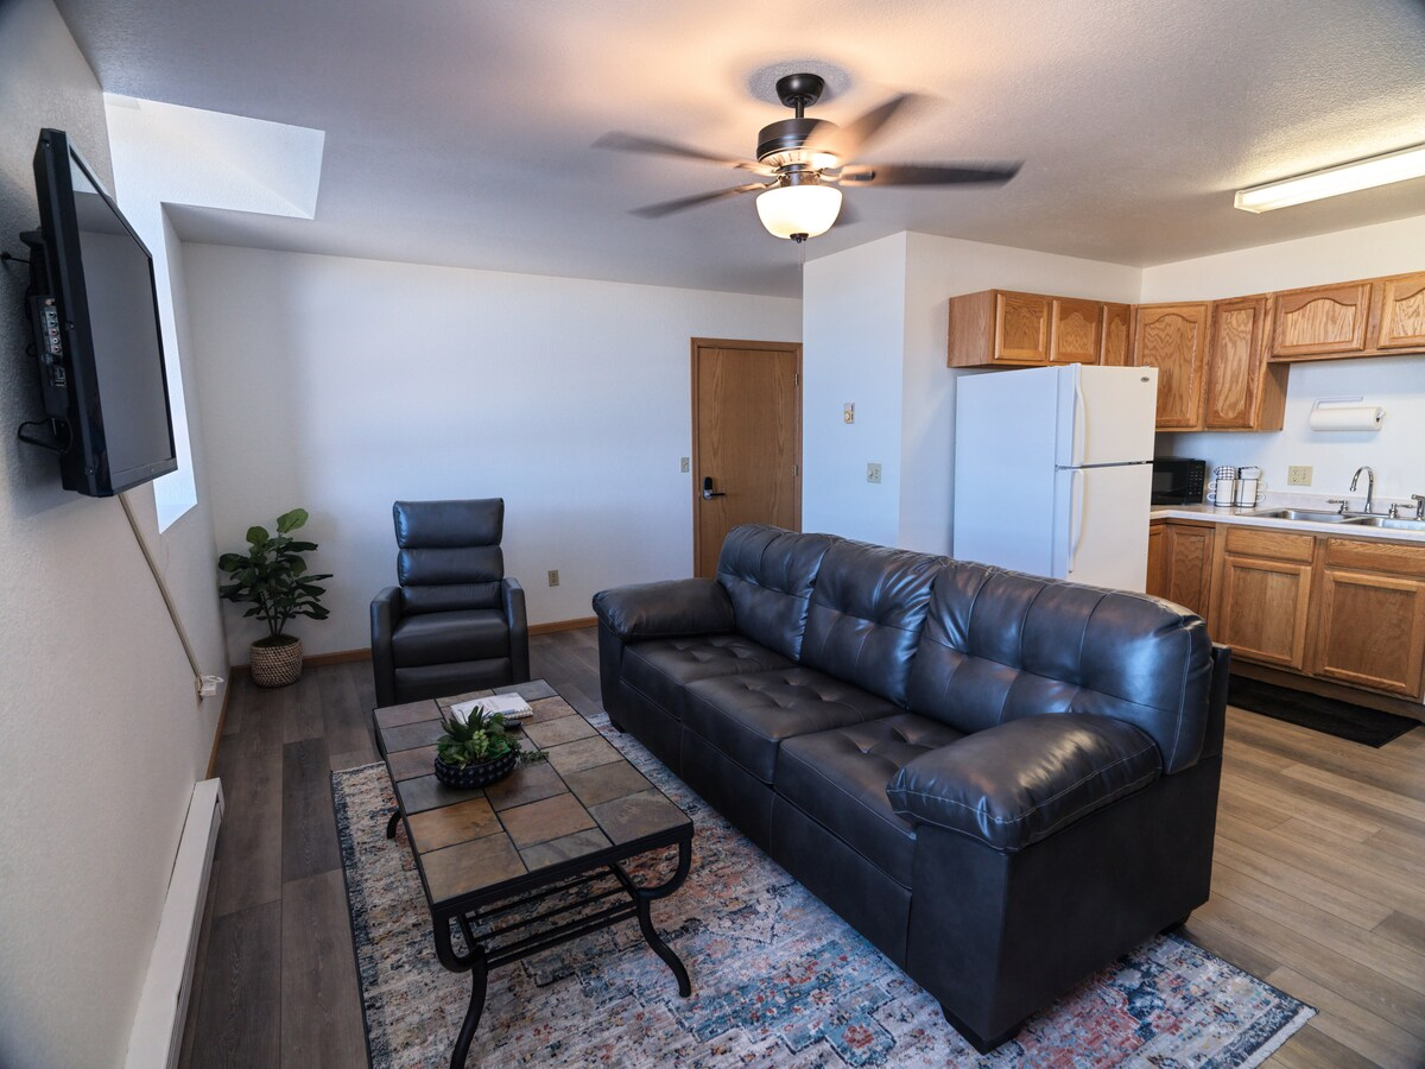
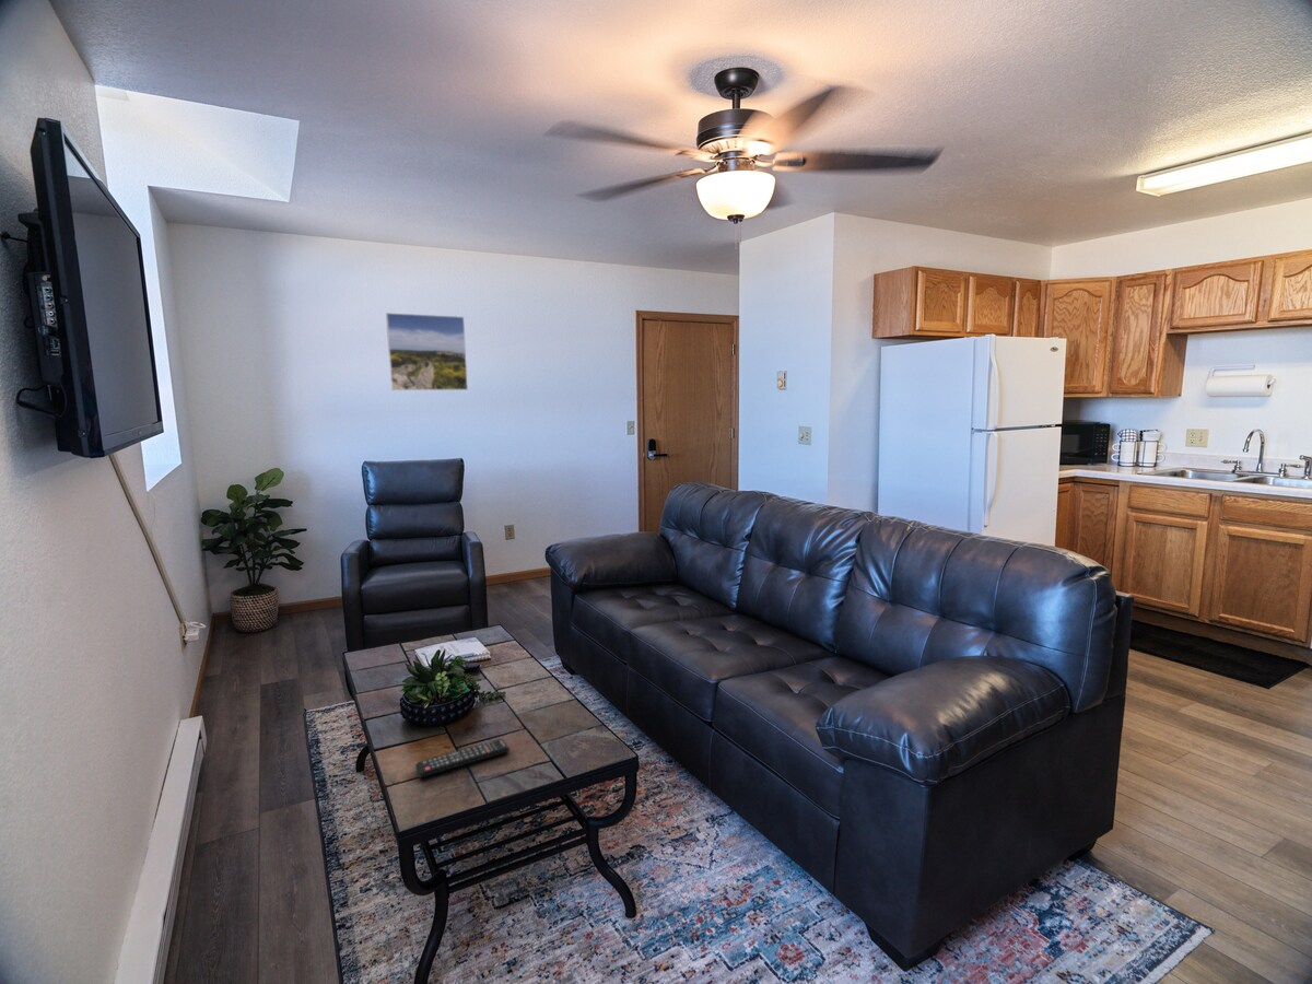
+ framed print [385,312,469,391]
+ remote control [414,738,511,780]
